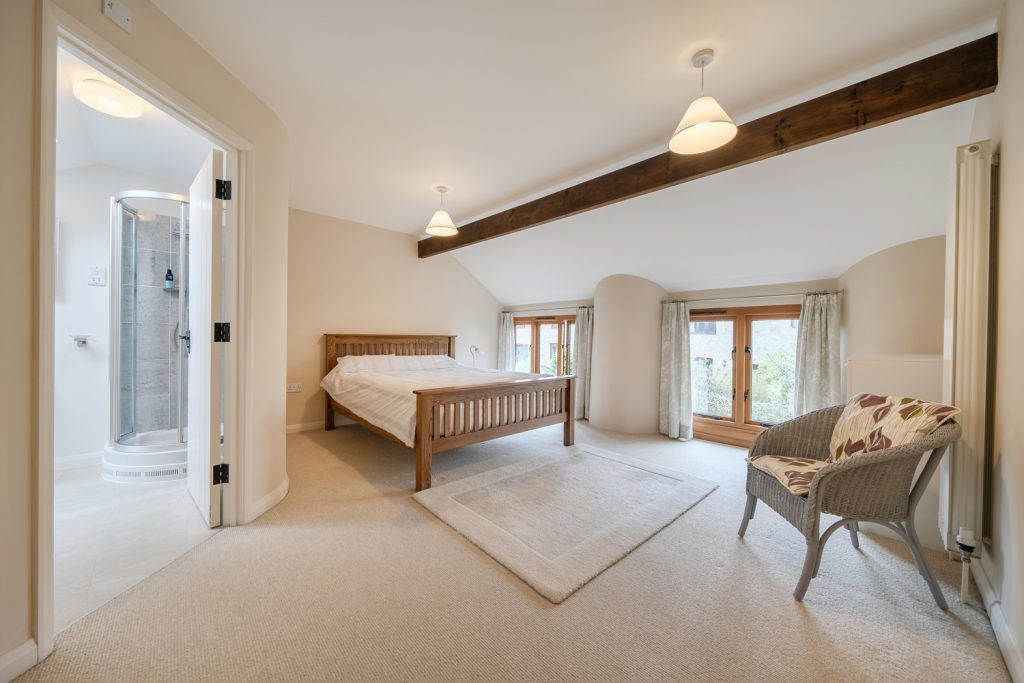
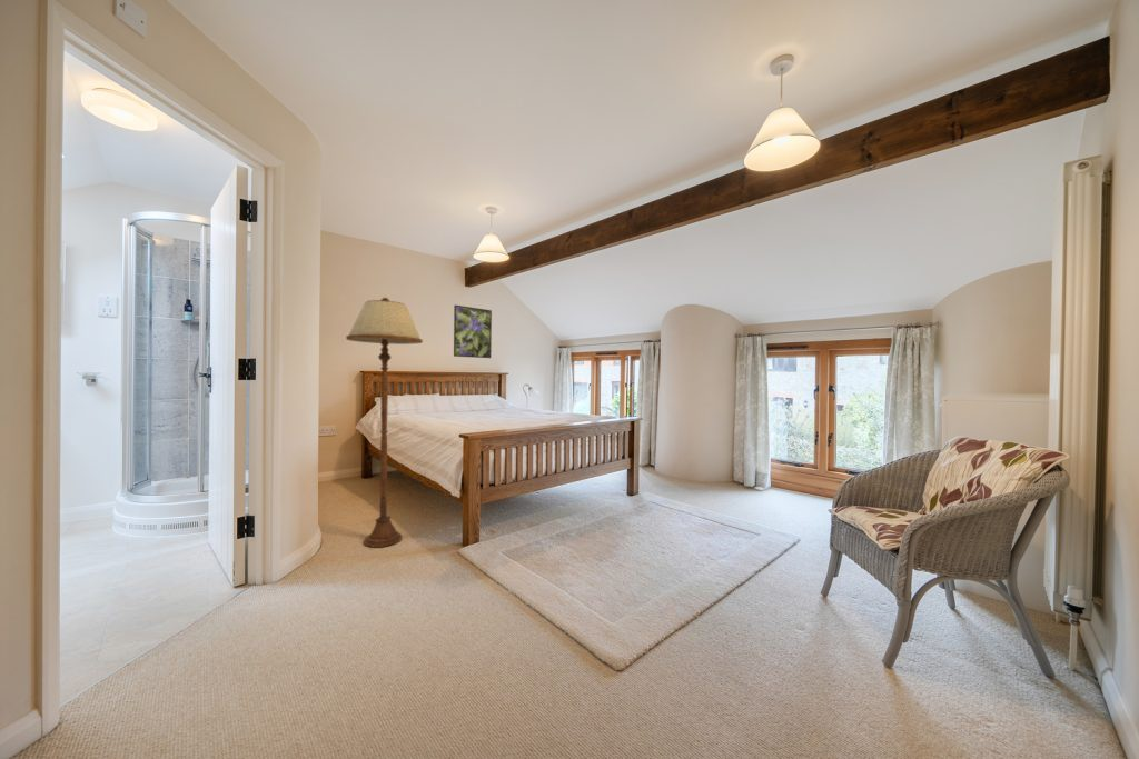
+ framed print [453,304,493,359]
+ floor lamp [345,297,424,549]
